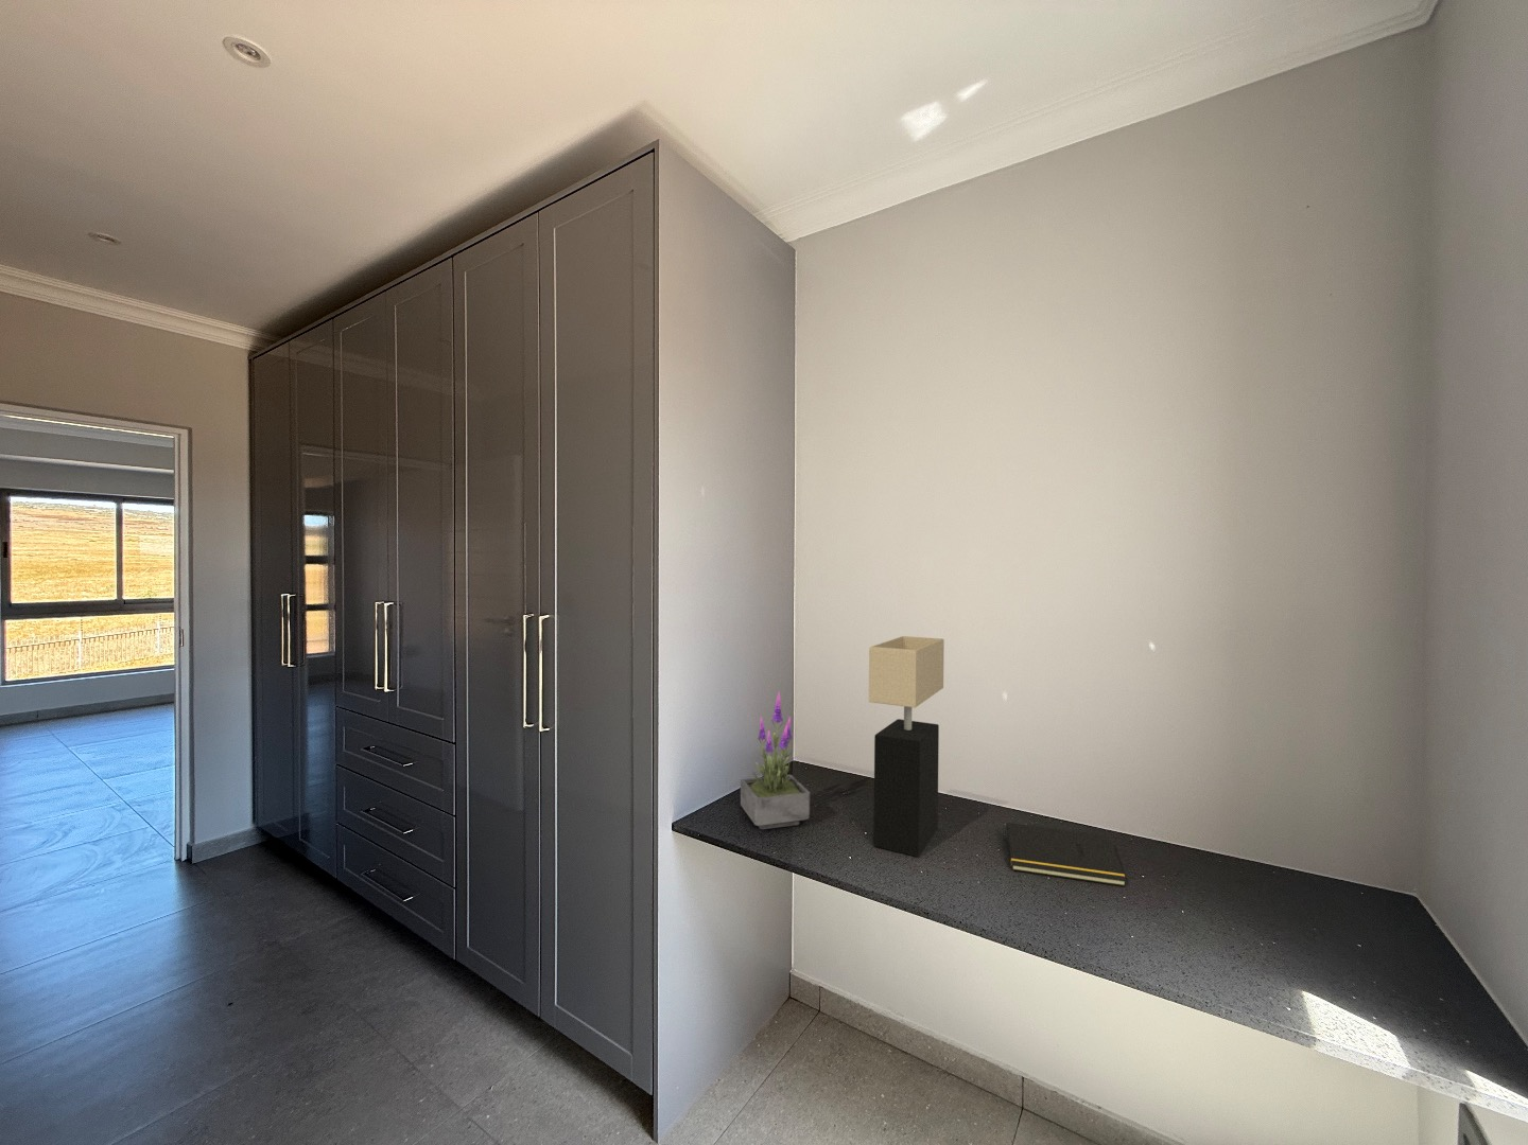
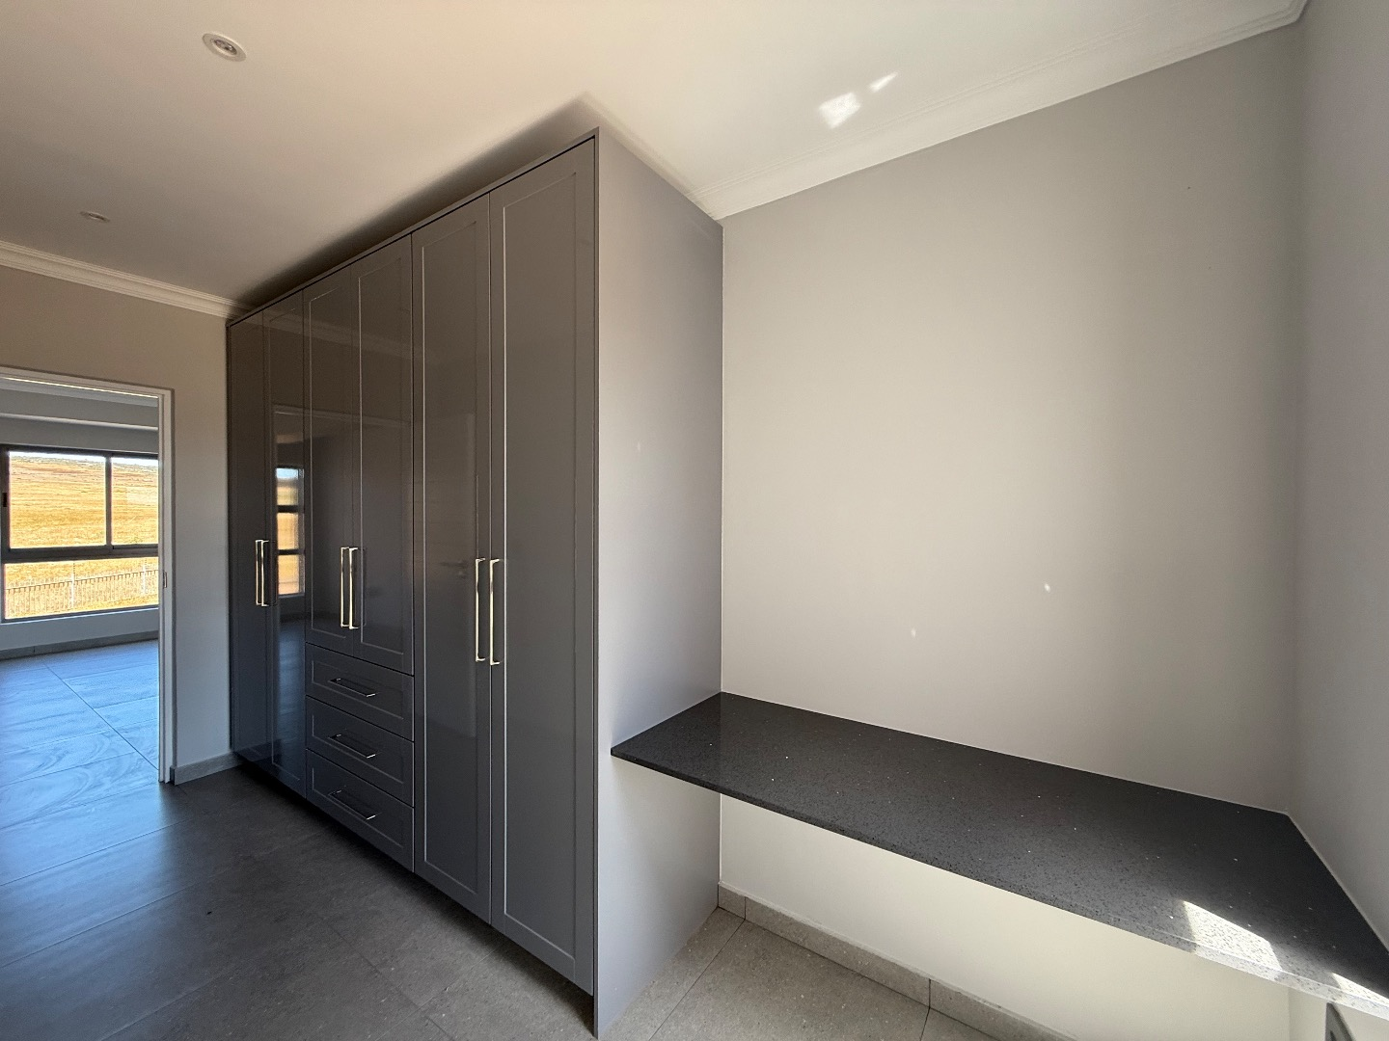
- potted plant [740,690,811,830]
- notepad [1002,821,1127,888]
- table lamp [867,635,946,858]
